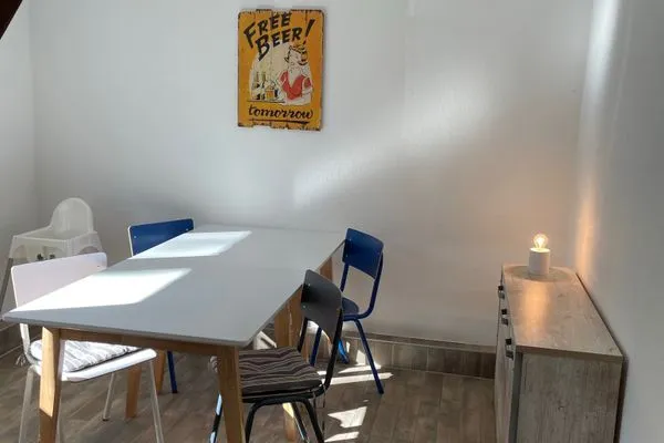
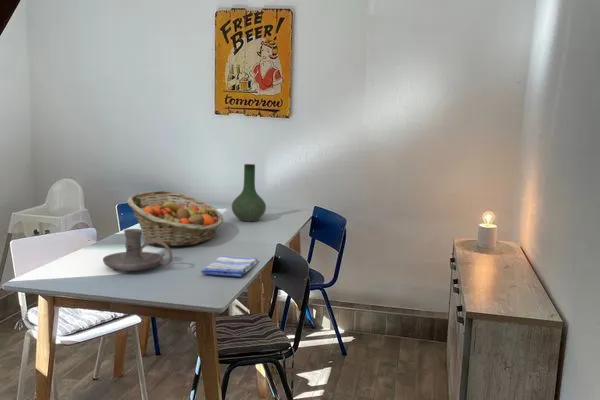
+ fruit basket [127,190,224,247]
+ vase [231,163,267,222]
+ candle holder [102,228,173,272]
+ dish towel [200,255,259,278]
